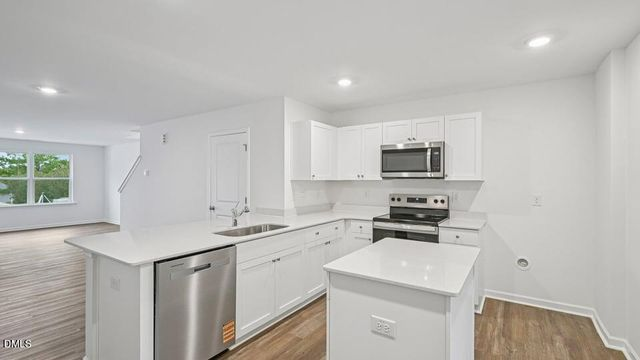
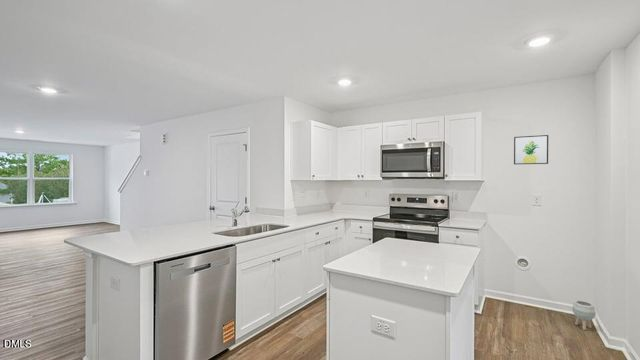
+ planter [571,300,597,331]
+ wall art [513,134,549,165]
